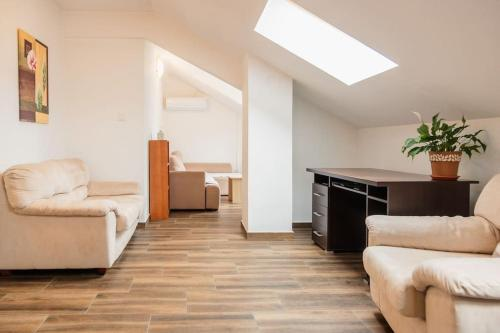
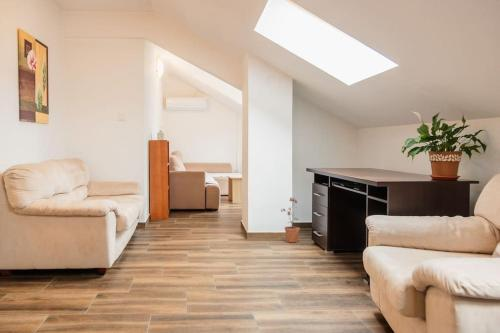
+ potted plant [280,196,301,243]
